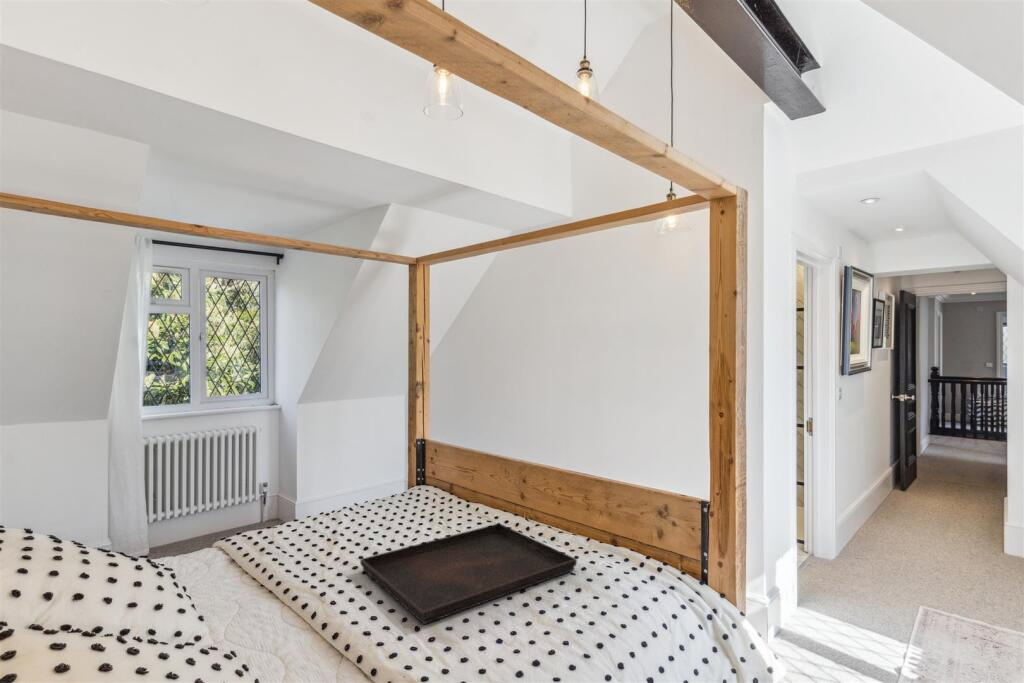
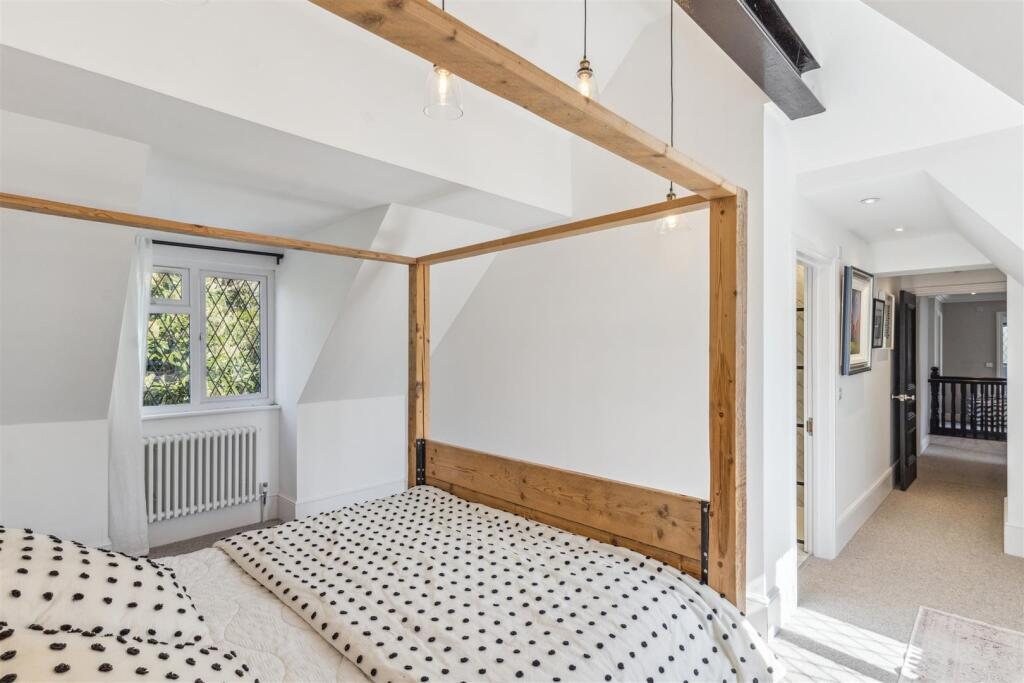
- serving tray [359,522,578,625]
